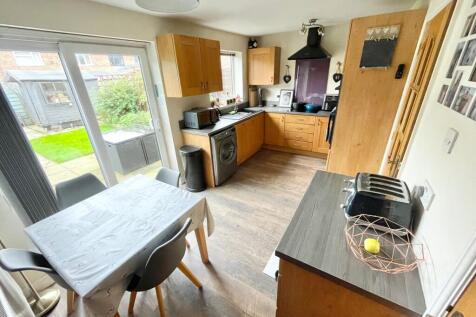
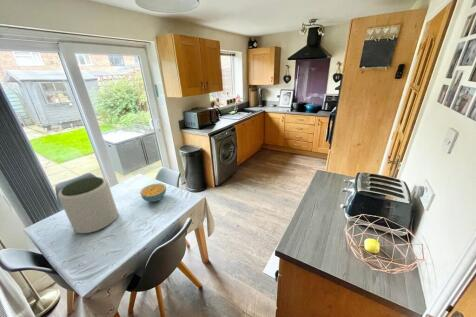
+ cereal bowl [139,182,167,203]
+ plant pot [57,176,119,234]
